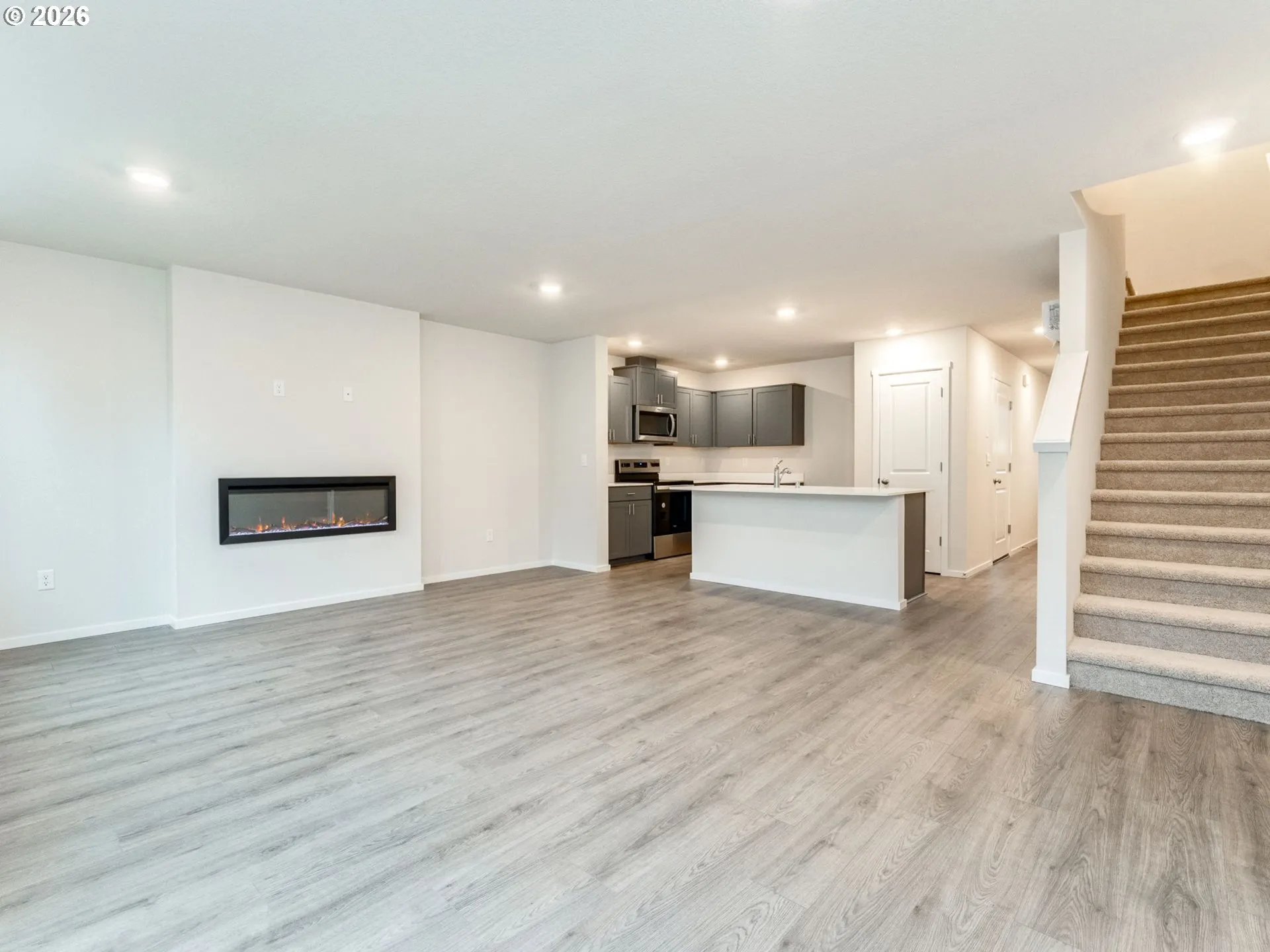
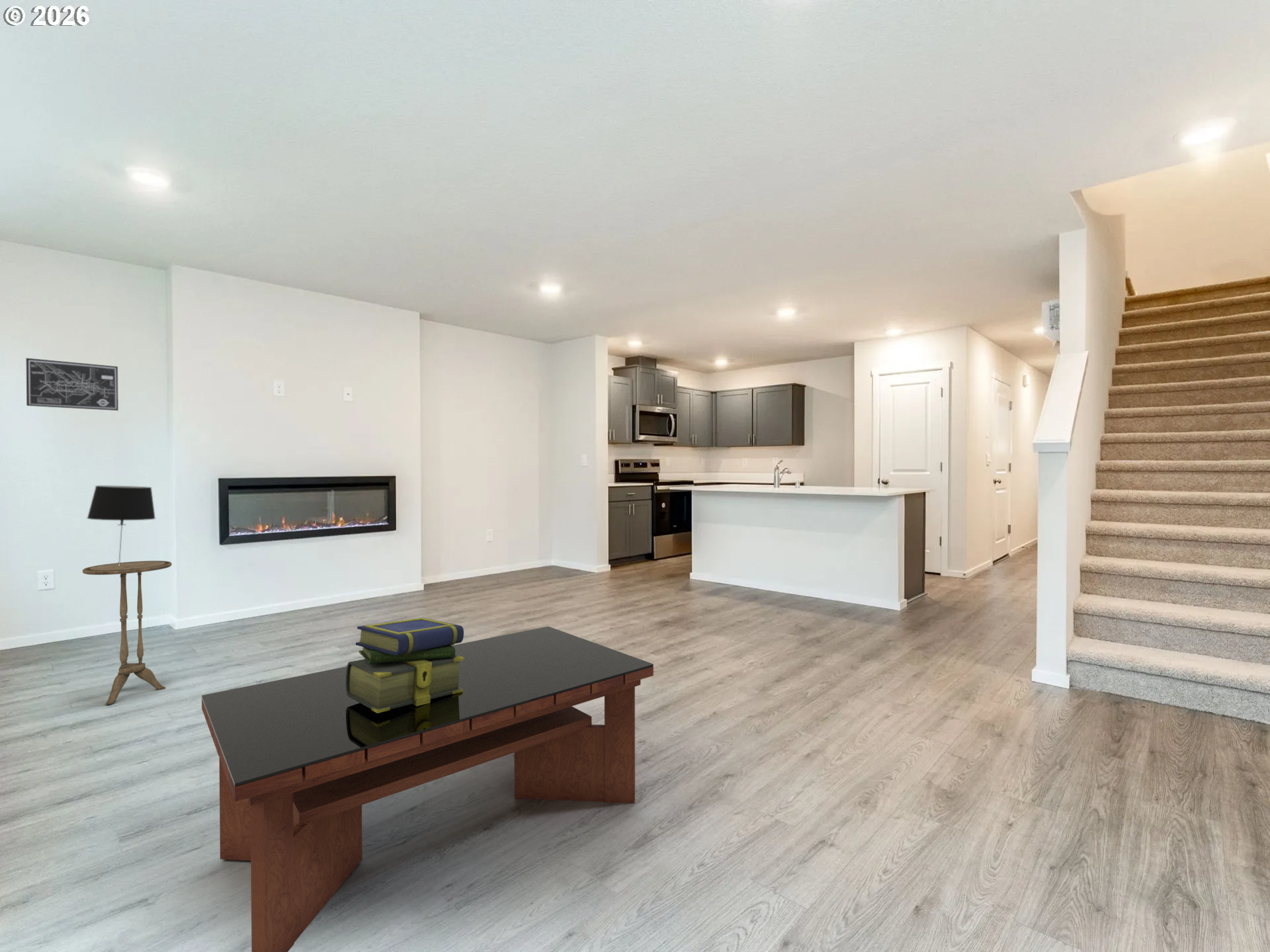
+ side table [82,560,173,705]
+ table lamp [86,485,156,566]
+ stack of books [346,617,464,713]
+ coffee table [201,626,654,952]
+ wall art [25,358,119,411]
